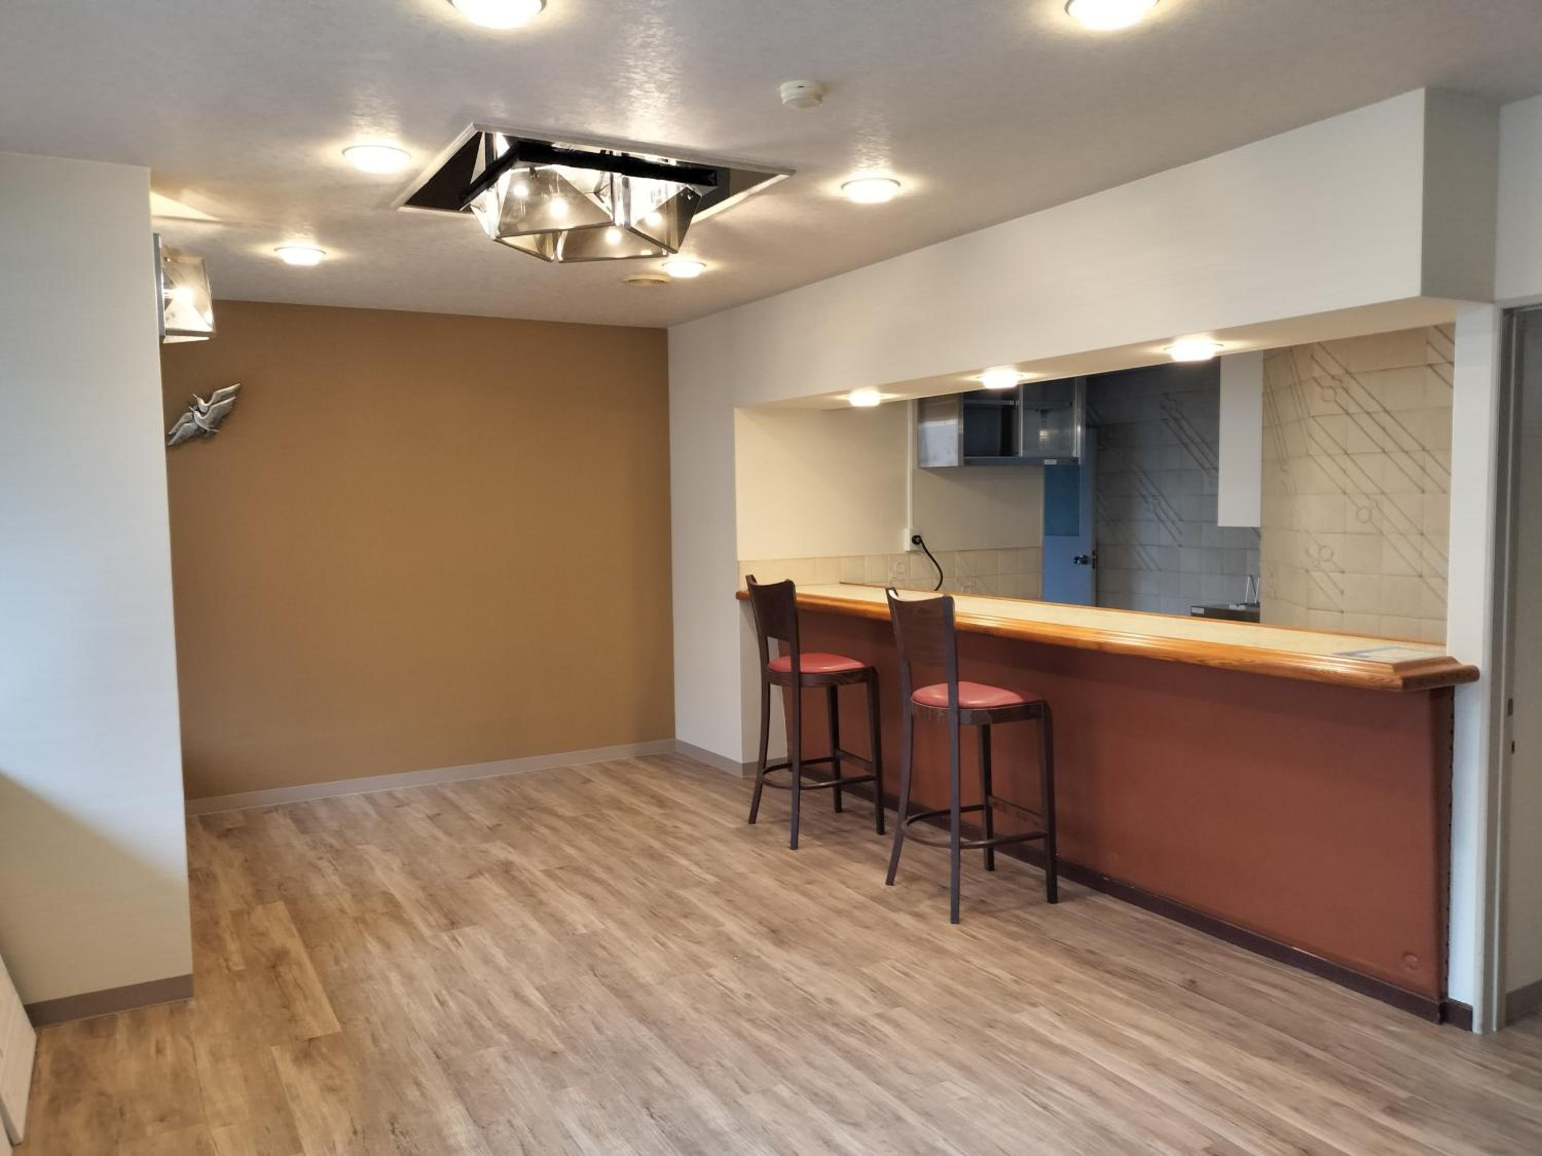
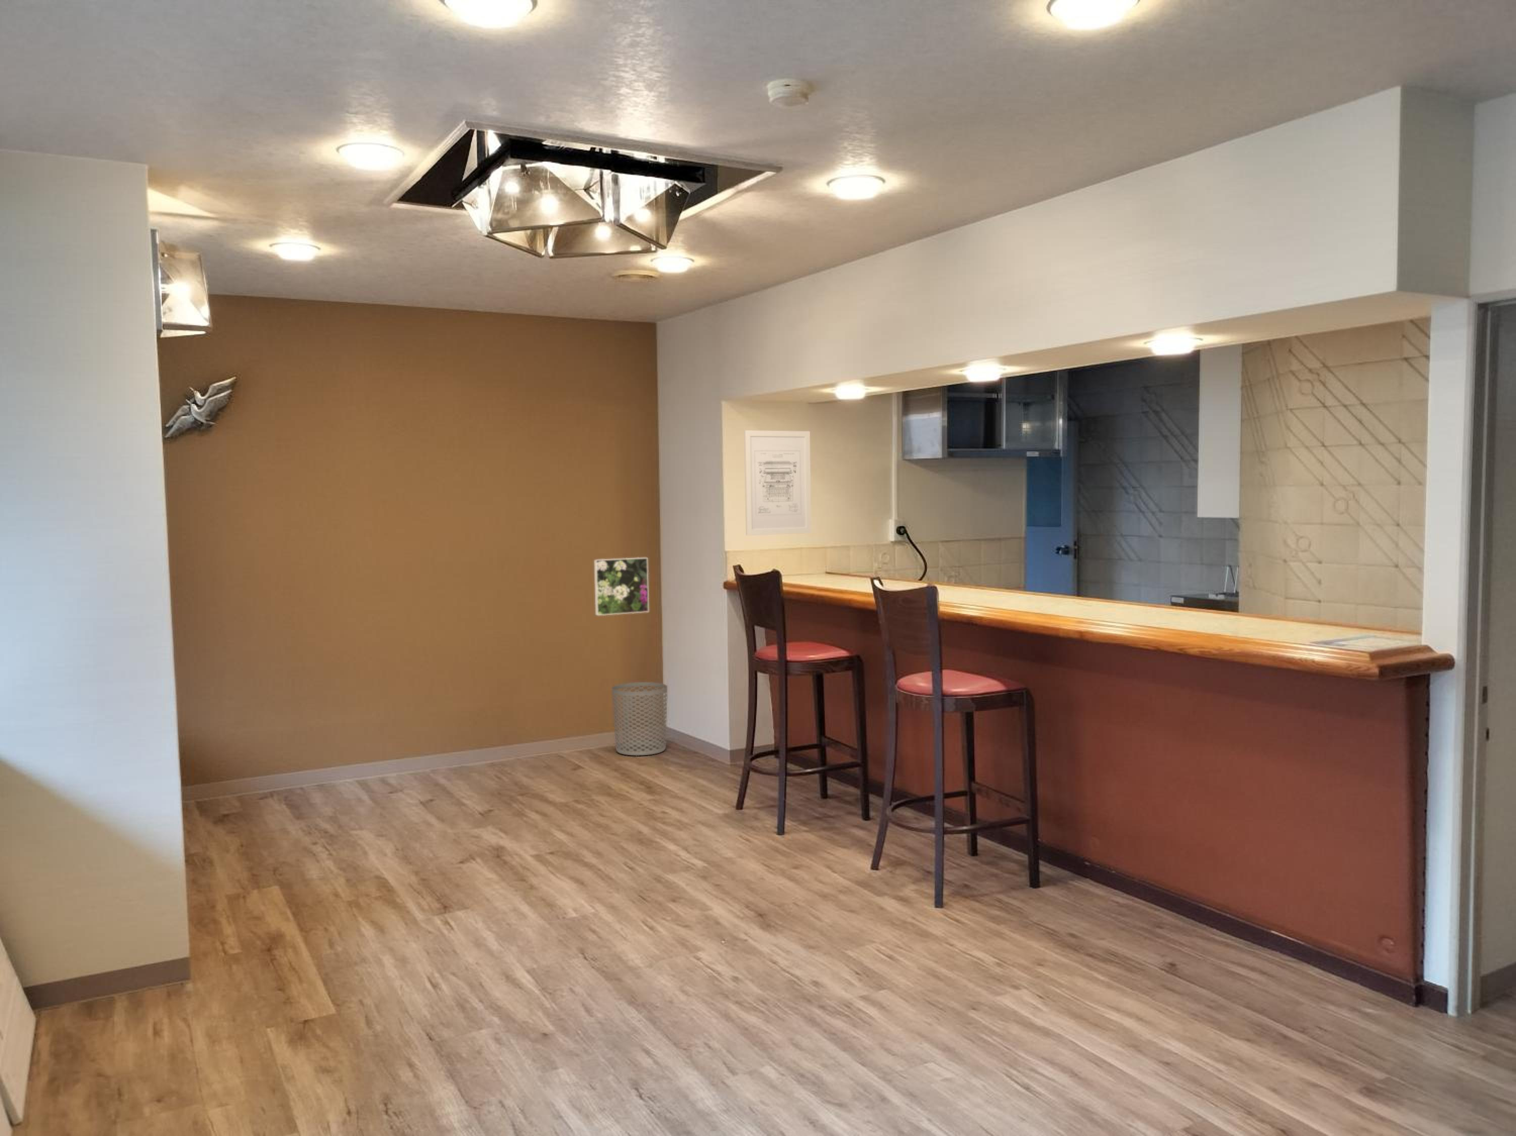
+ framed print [593,557,649,616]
+ waste bin [611,681,668,757]
+ wall art [744,430,812,536]
